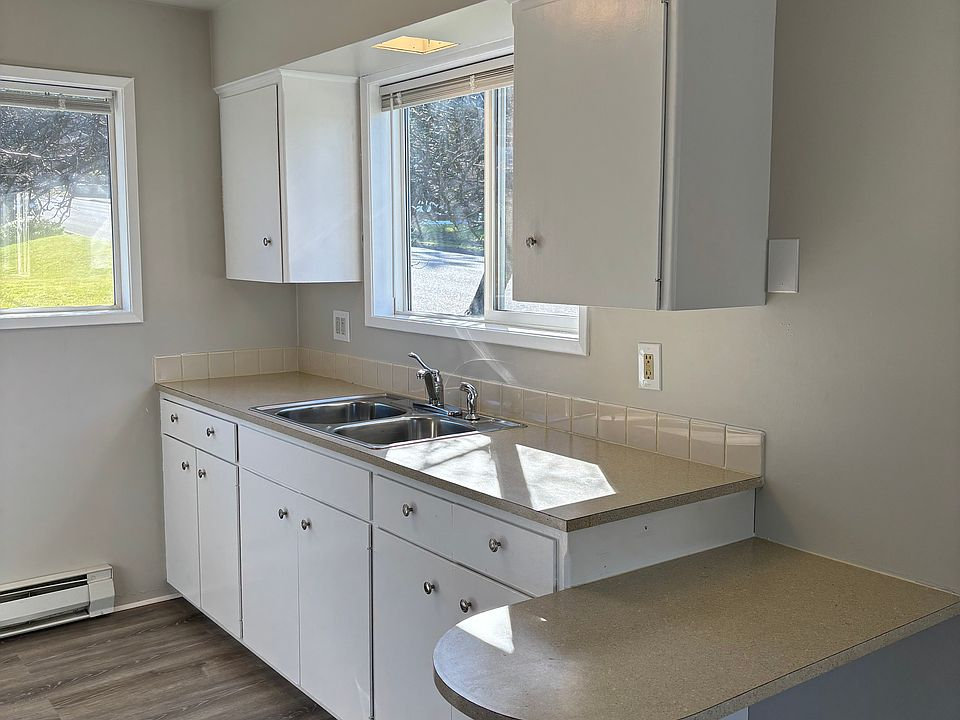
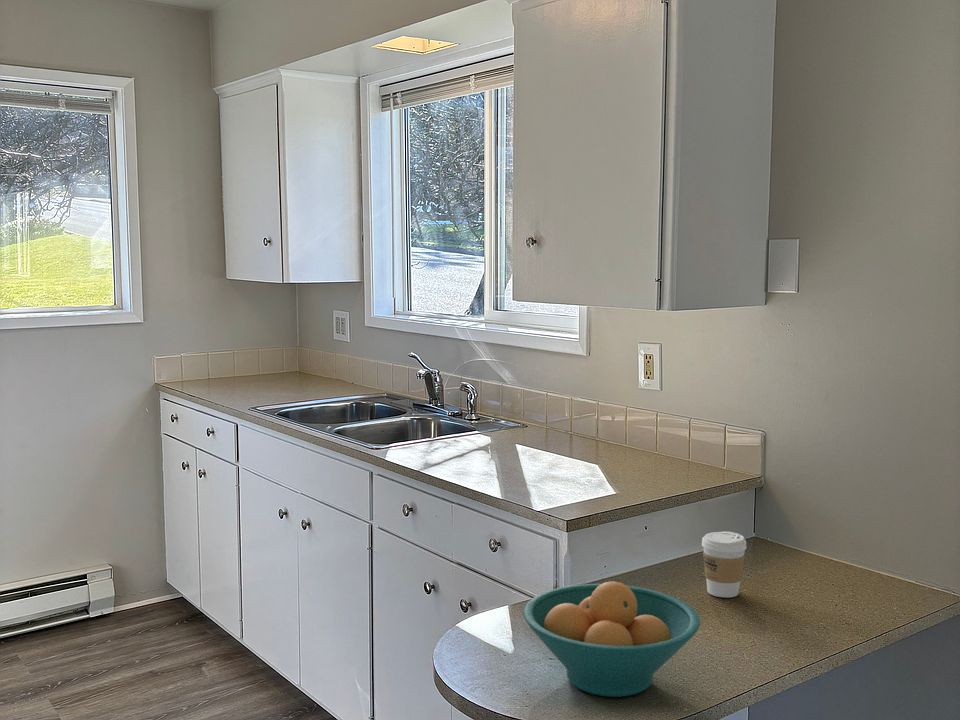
+ coffee cup [701,531,747,599]
+ fruit bowl [523,580,701,698]
